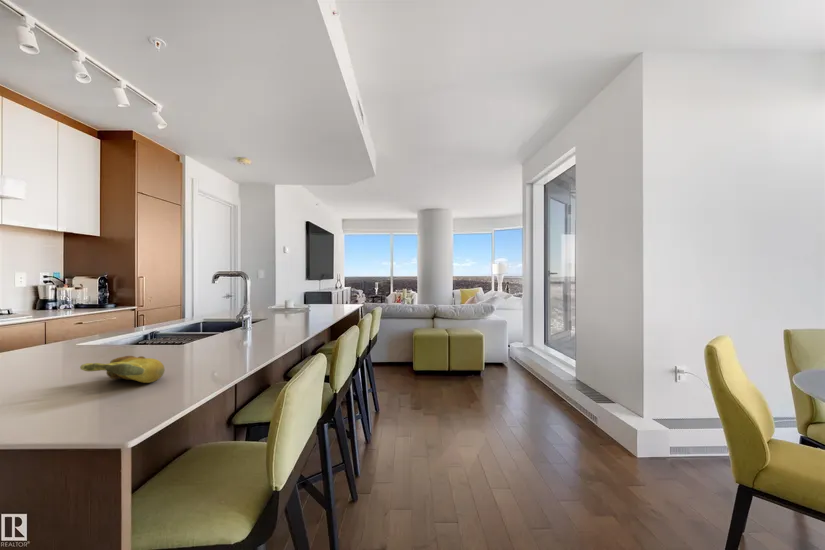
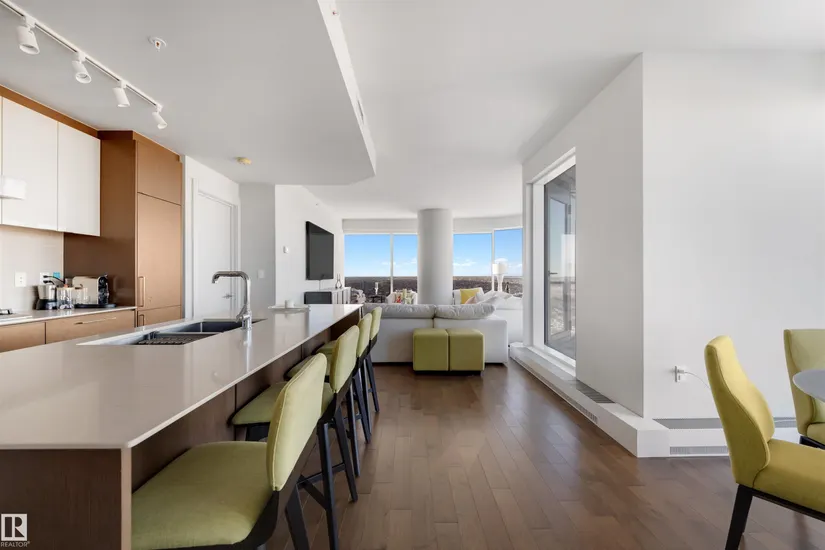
- banana bunch [79,355,166,384]
